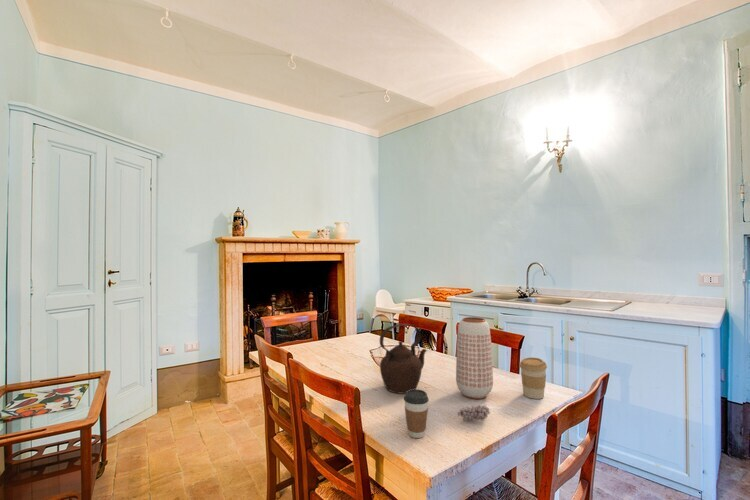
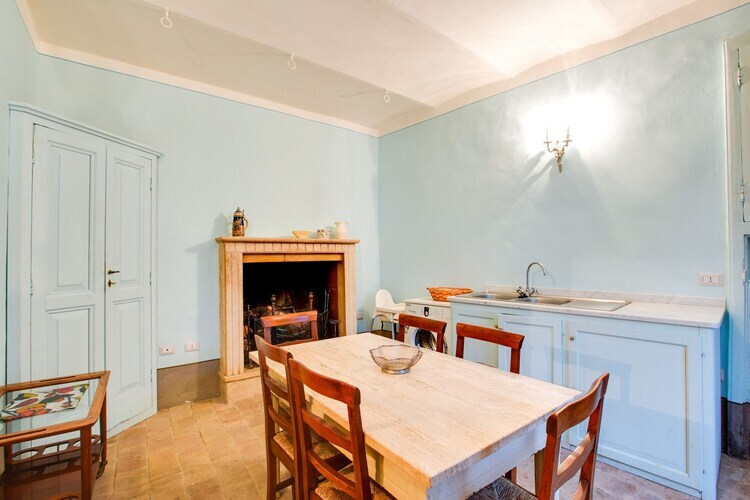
- coffee cup [519,356,548,400]
- teapot [379,323,428,394]
- planter [455,316,494,400]
- coffee cup [403,388,430,439]
- fruit [456,404,491,422]
